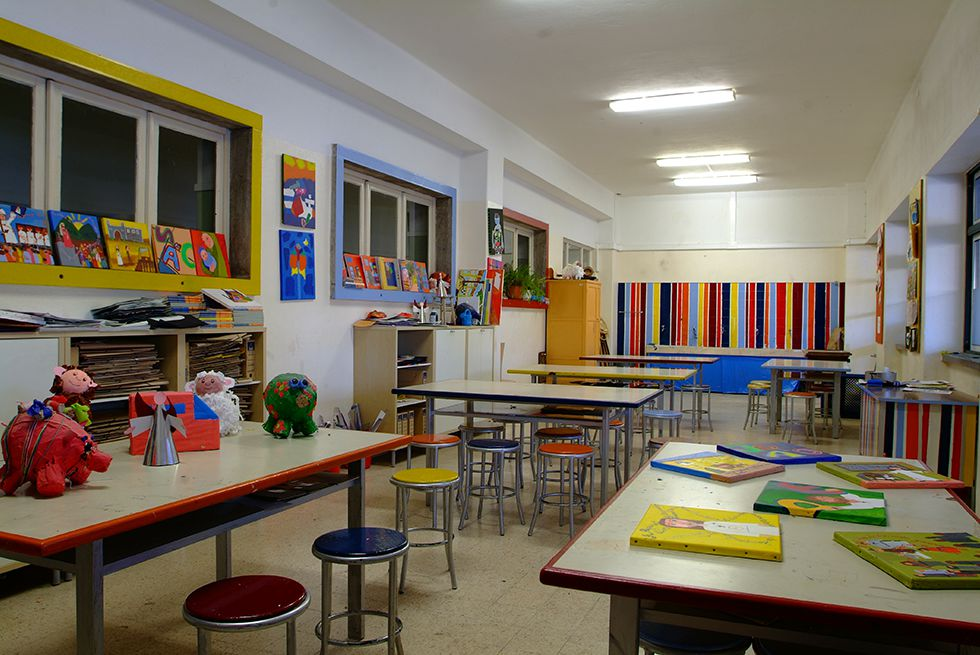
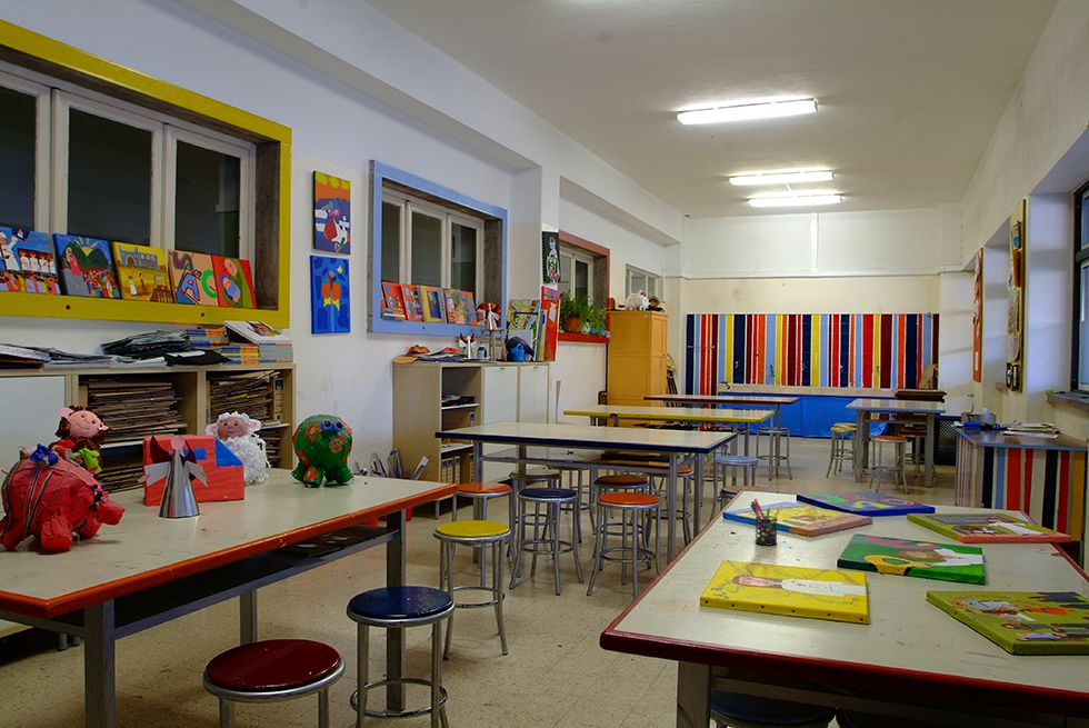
+ pen holder [749,498,783,547]
